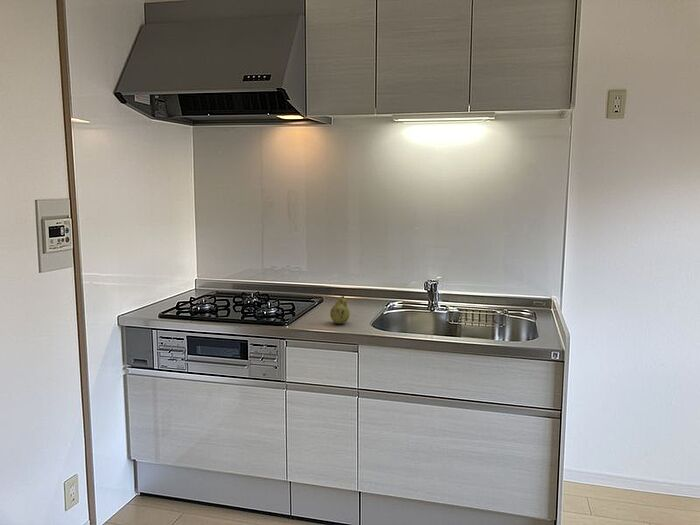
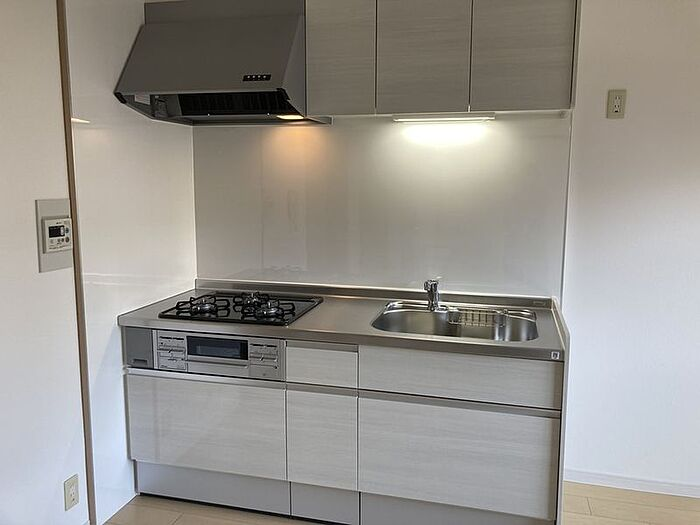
- fruit [329,293,351,325]
